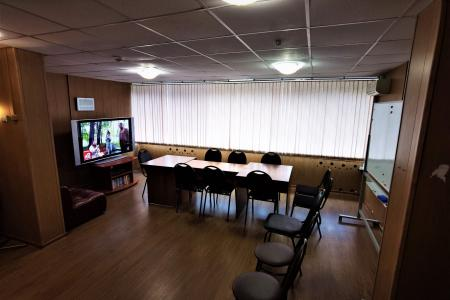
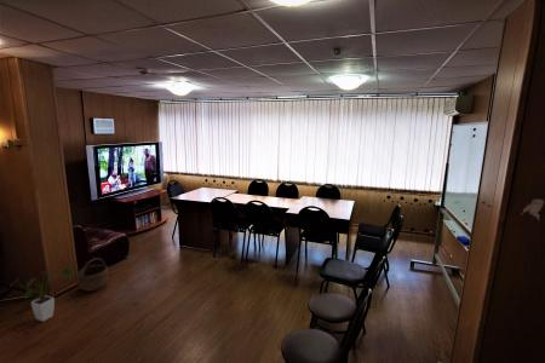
+ wicker basket [76,257,110,293]
+ house plant [10,266,75,323]
